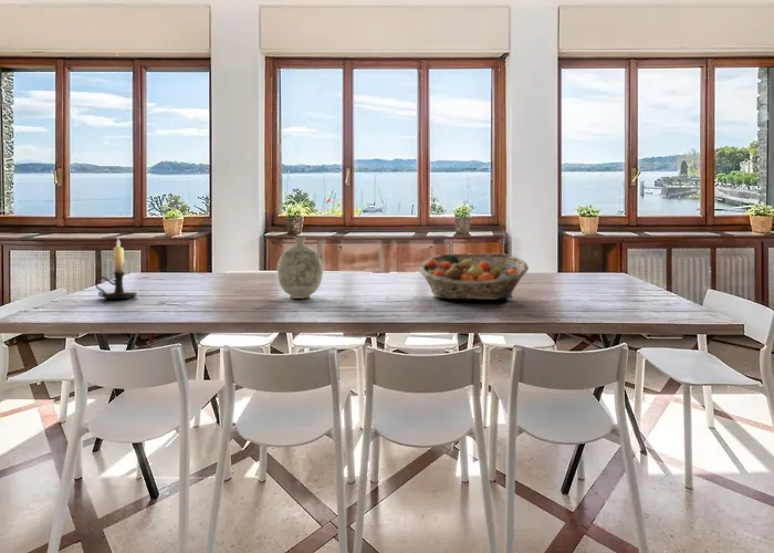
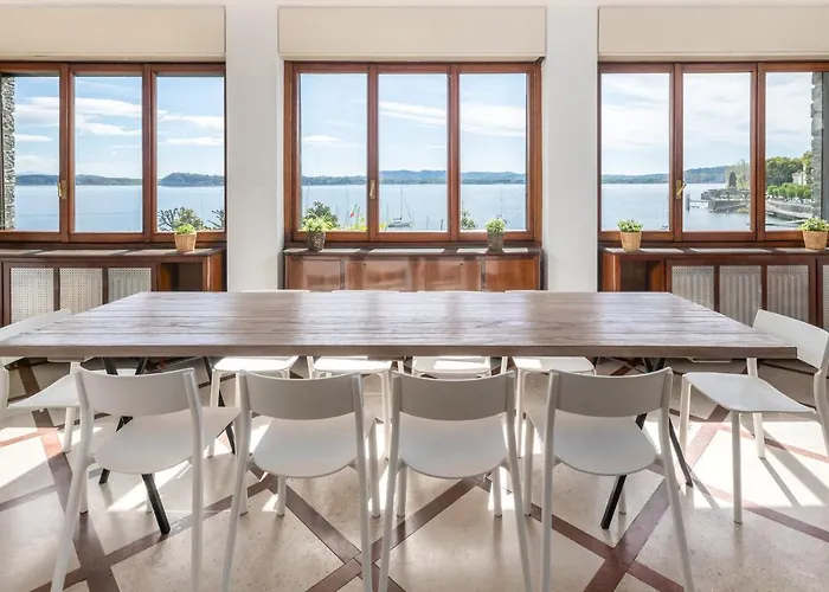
- fruit basket [418,252,530,301]
- decorative vase [276,236,324,300]
- candle holder [94,238,138,300]
